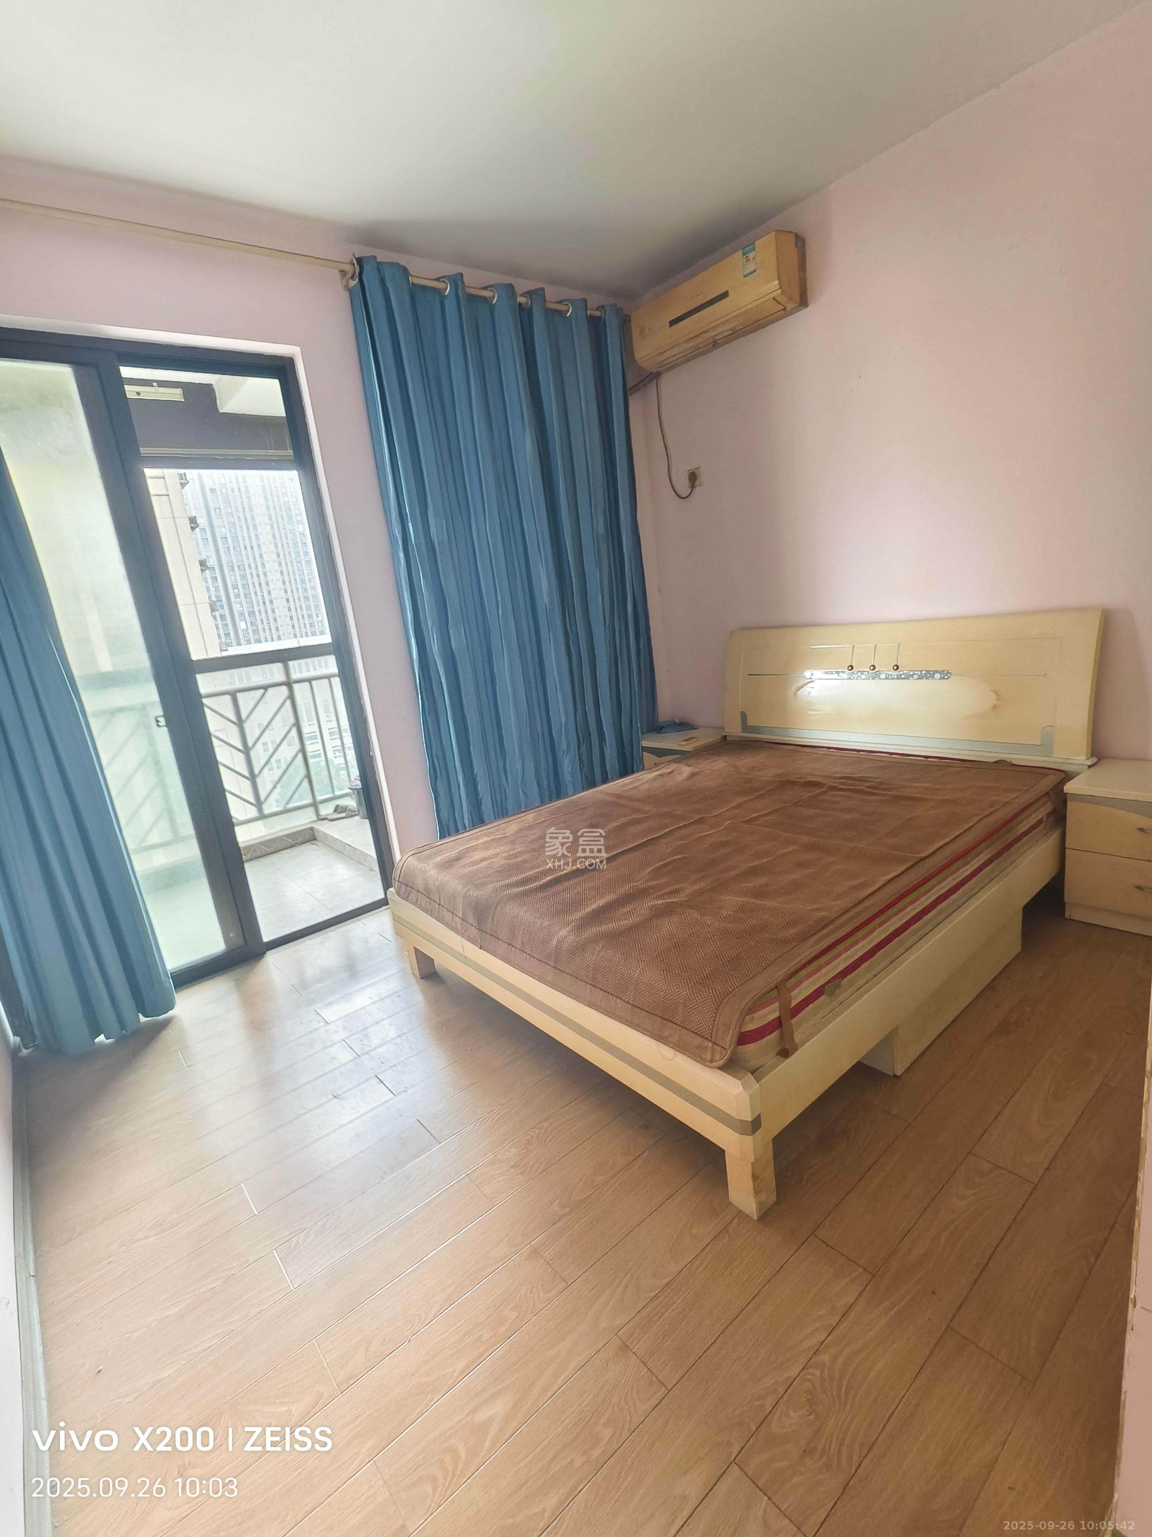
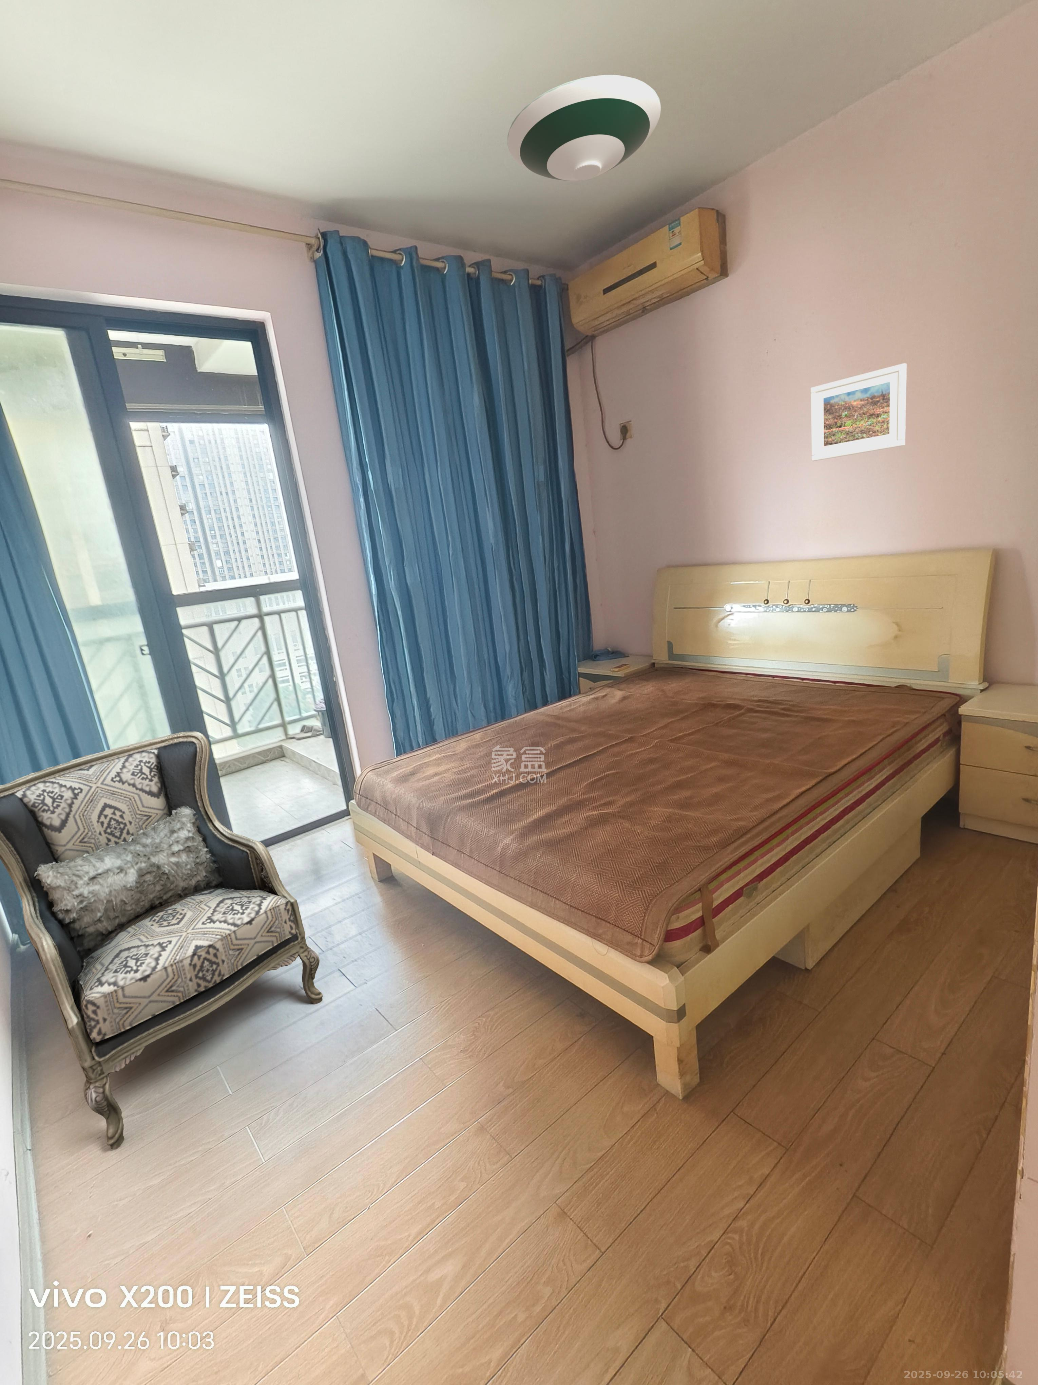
+ armchair [0,731,323,1149]
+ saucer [507,74,662,181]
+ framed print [810,363,907,461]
